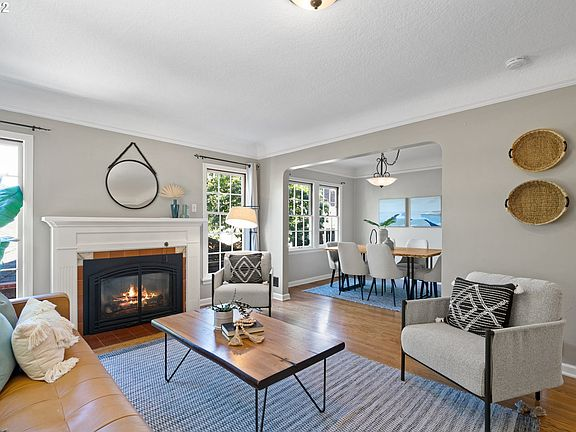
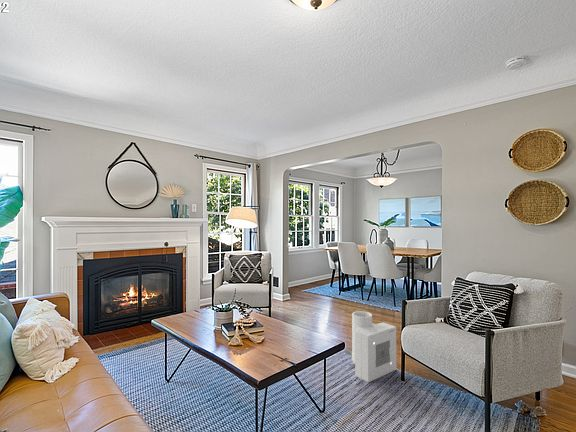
+ air purifier [344,310,397,383]
